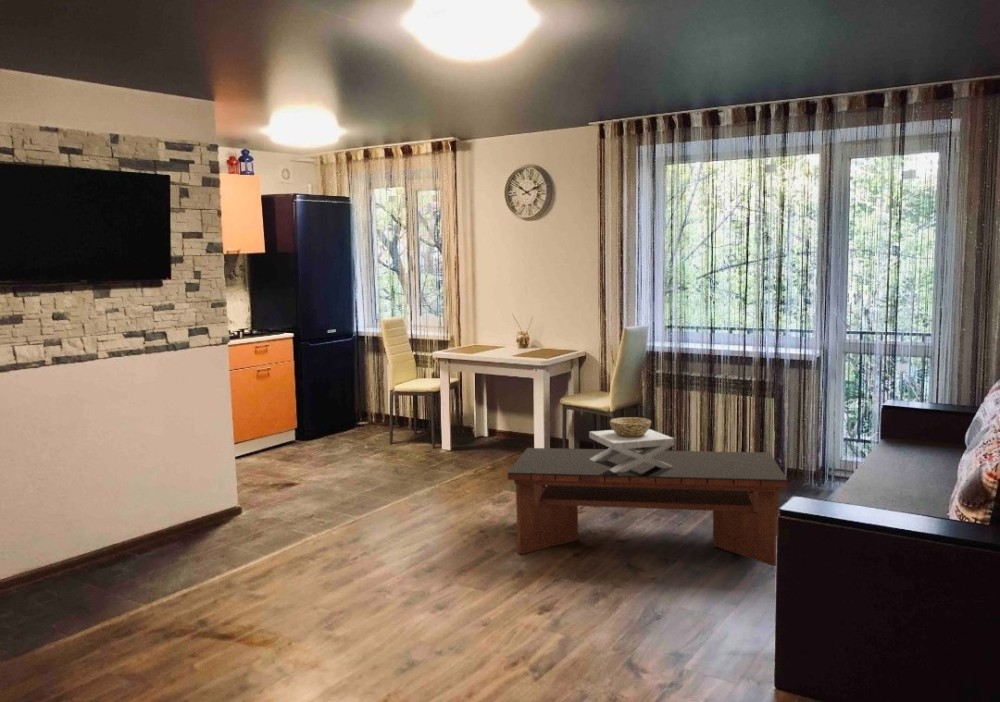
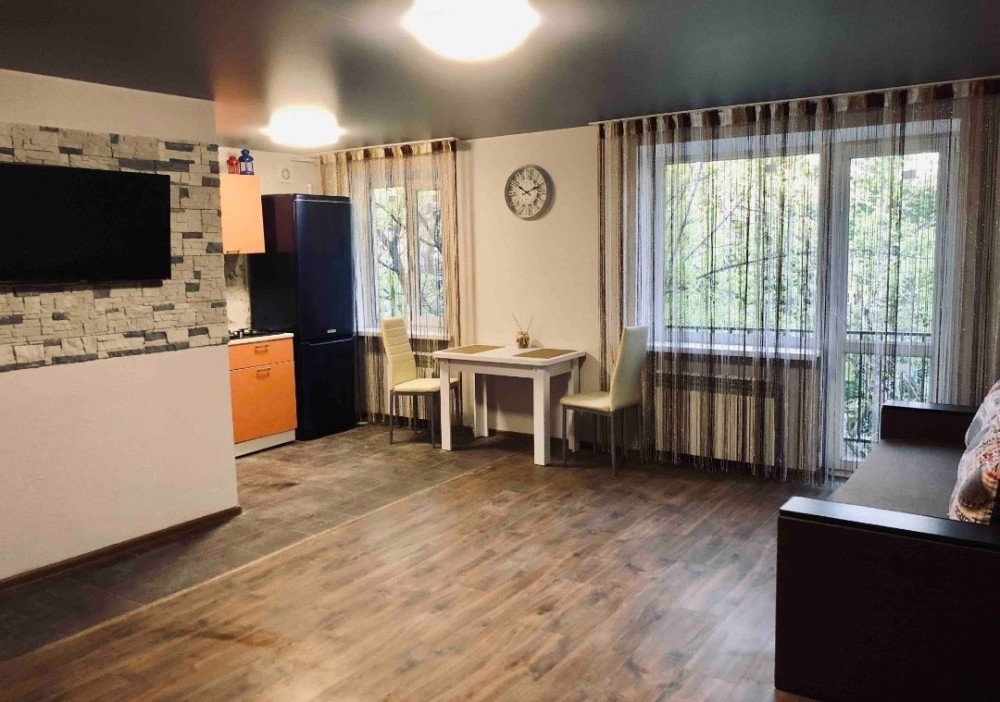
- decorative bowl [588,416,675,473]
- coffee table [507,447,788,567]
